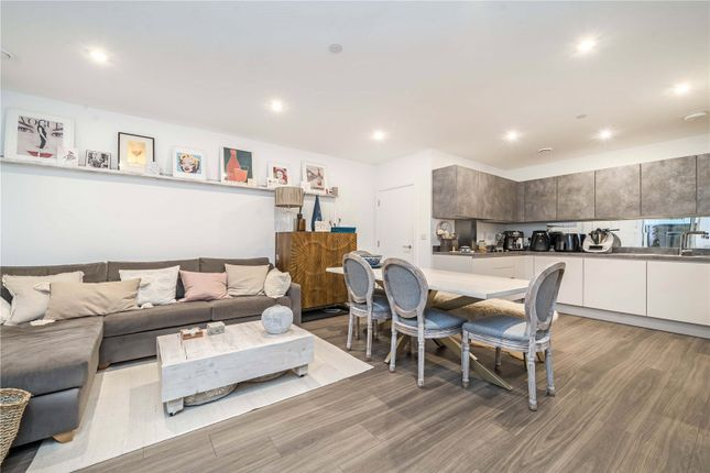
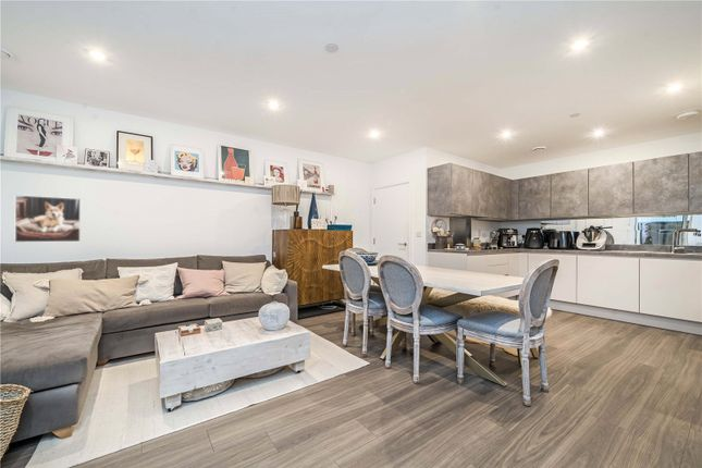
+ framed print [14,194,82,244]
